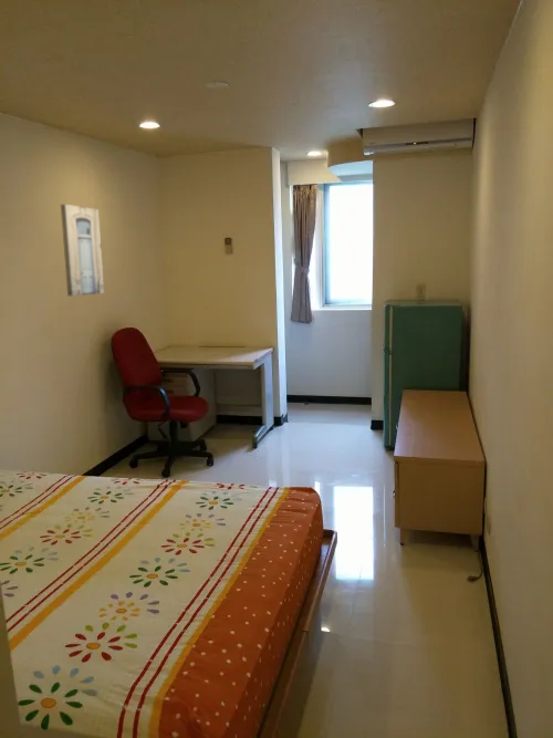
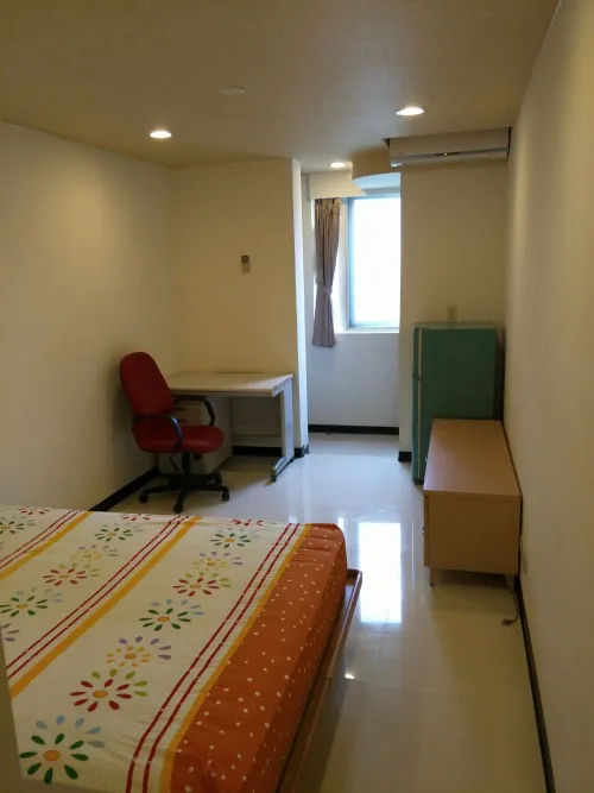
- wall art [60,204,105,297]
